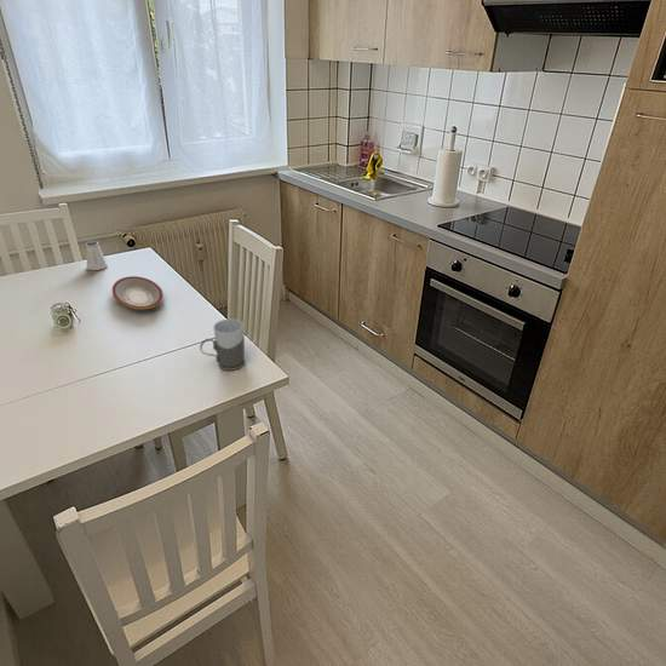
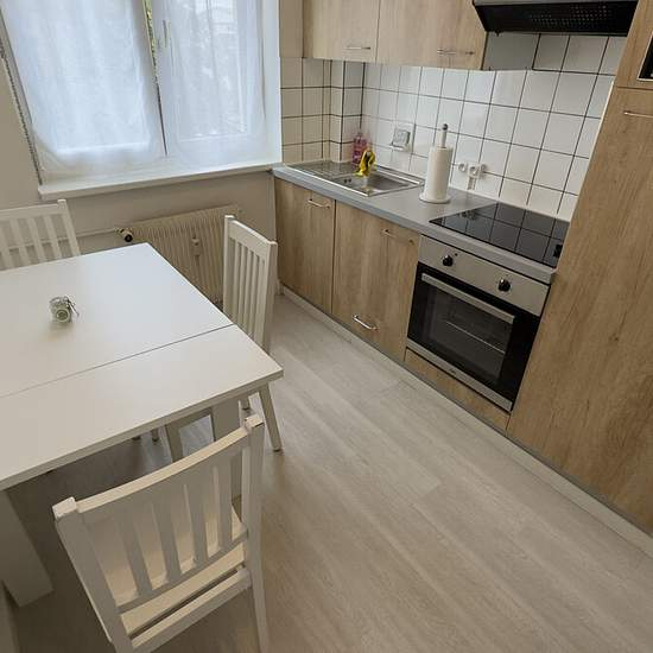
- plate [111,275,163,310]
- saltshaker [85,239,109,271]
- mug [199,318,246,372]
